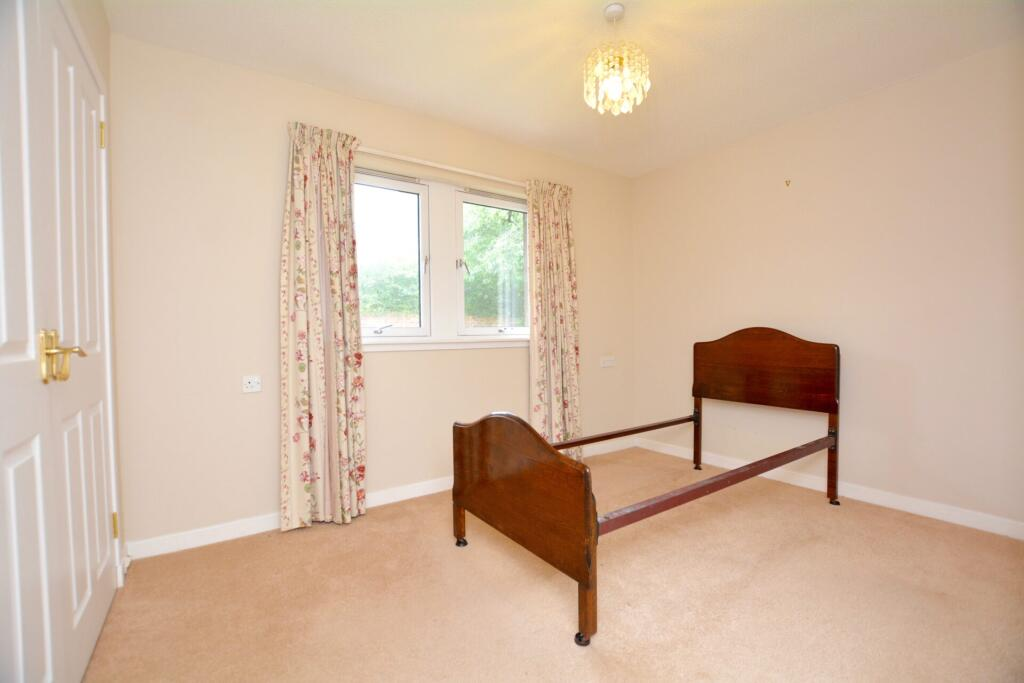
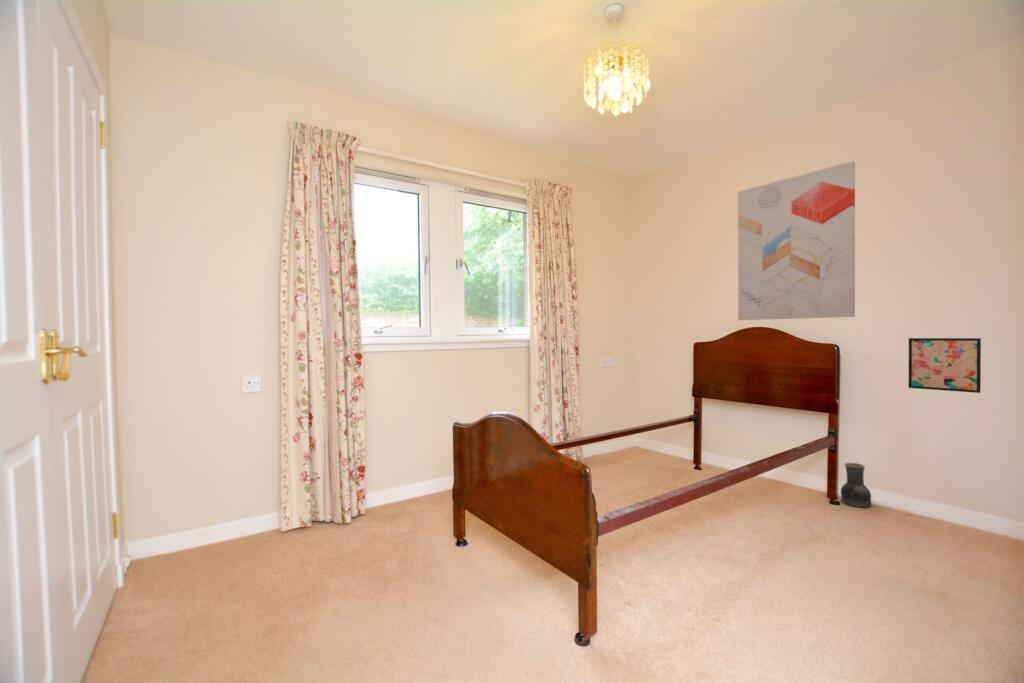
+ wall art [737,160,856,321]
+ wall art [908,337,982,394]
+ vase [840,462,873,508]
